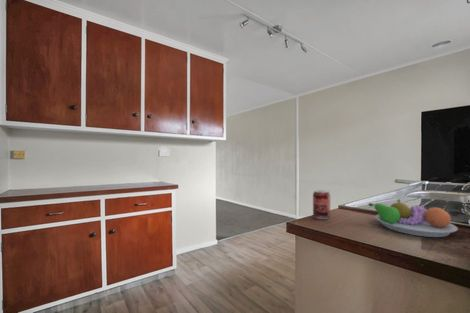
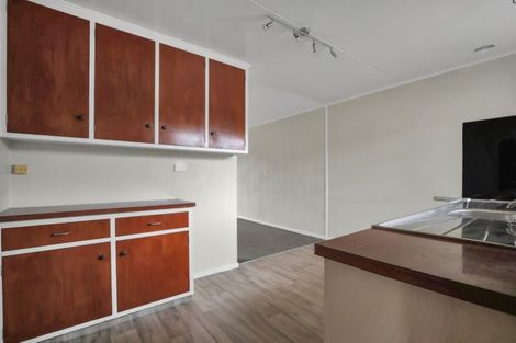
- beverage can [312,189,331,220]
- fruit bowl [367,197,459,238]
